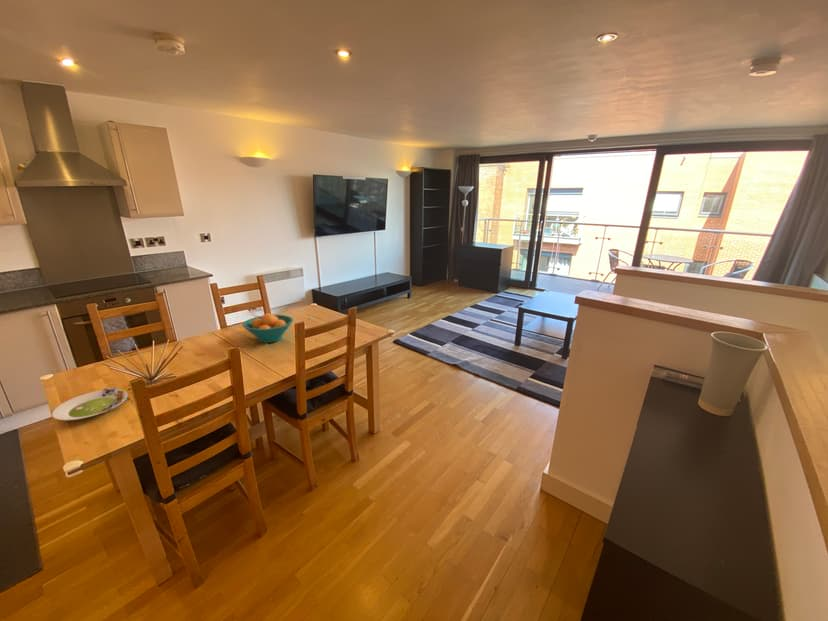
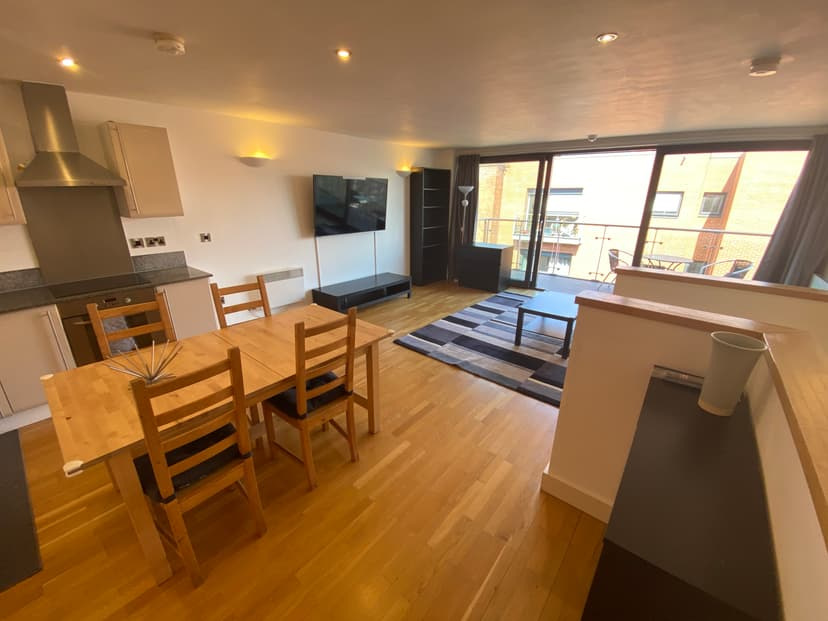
- salad plate [51,386,129,421]
- fruit bowl [242,312,294,344]
